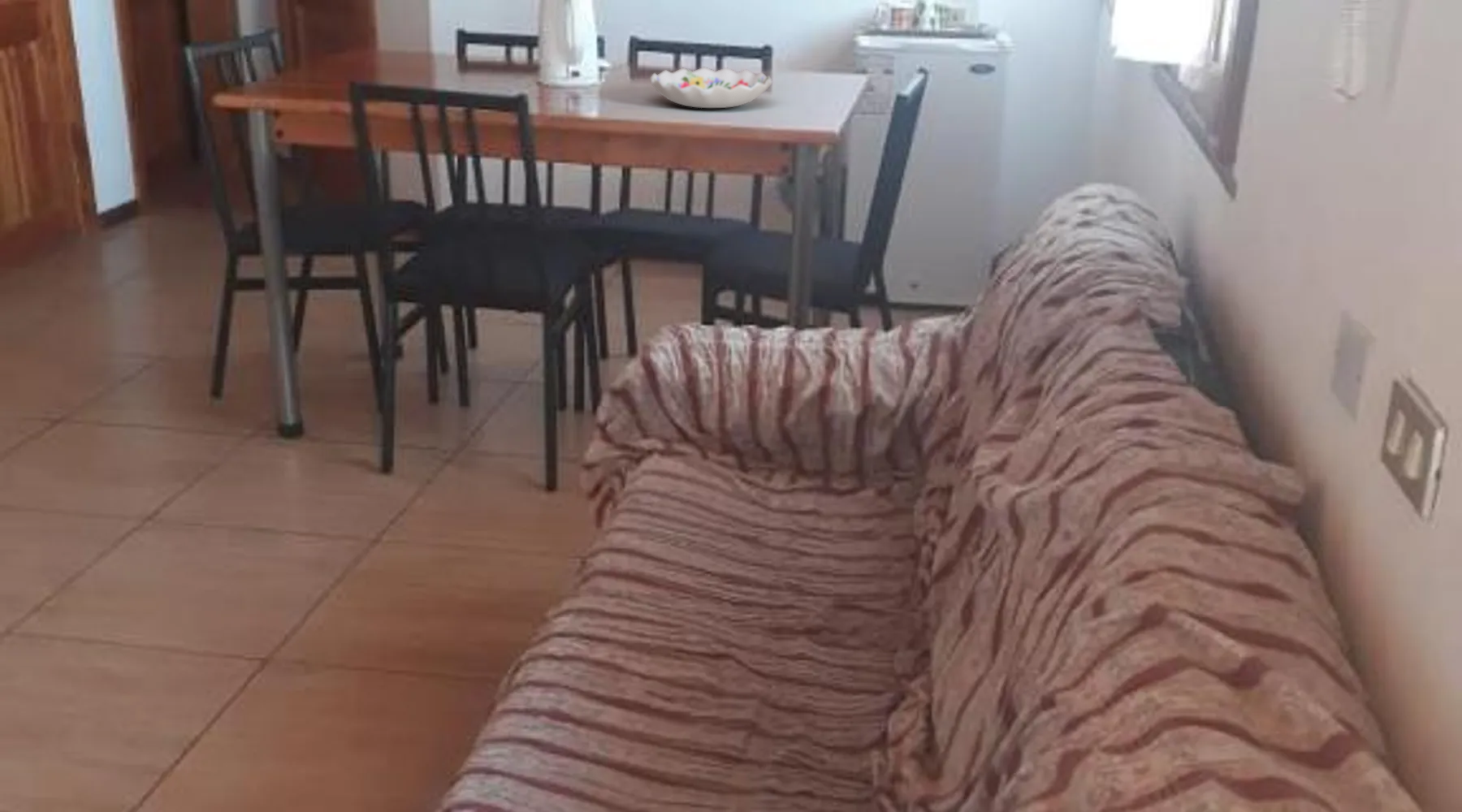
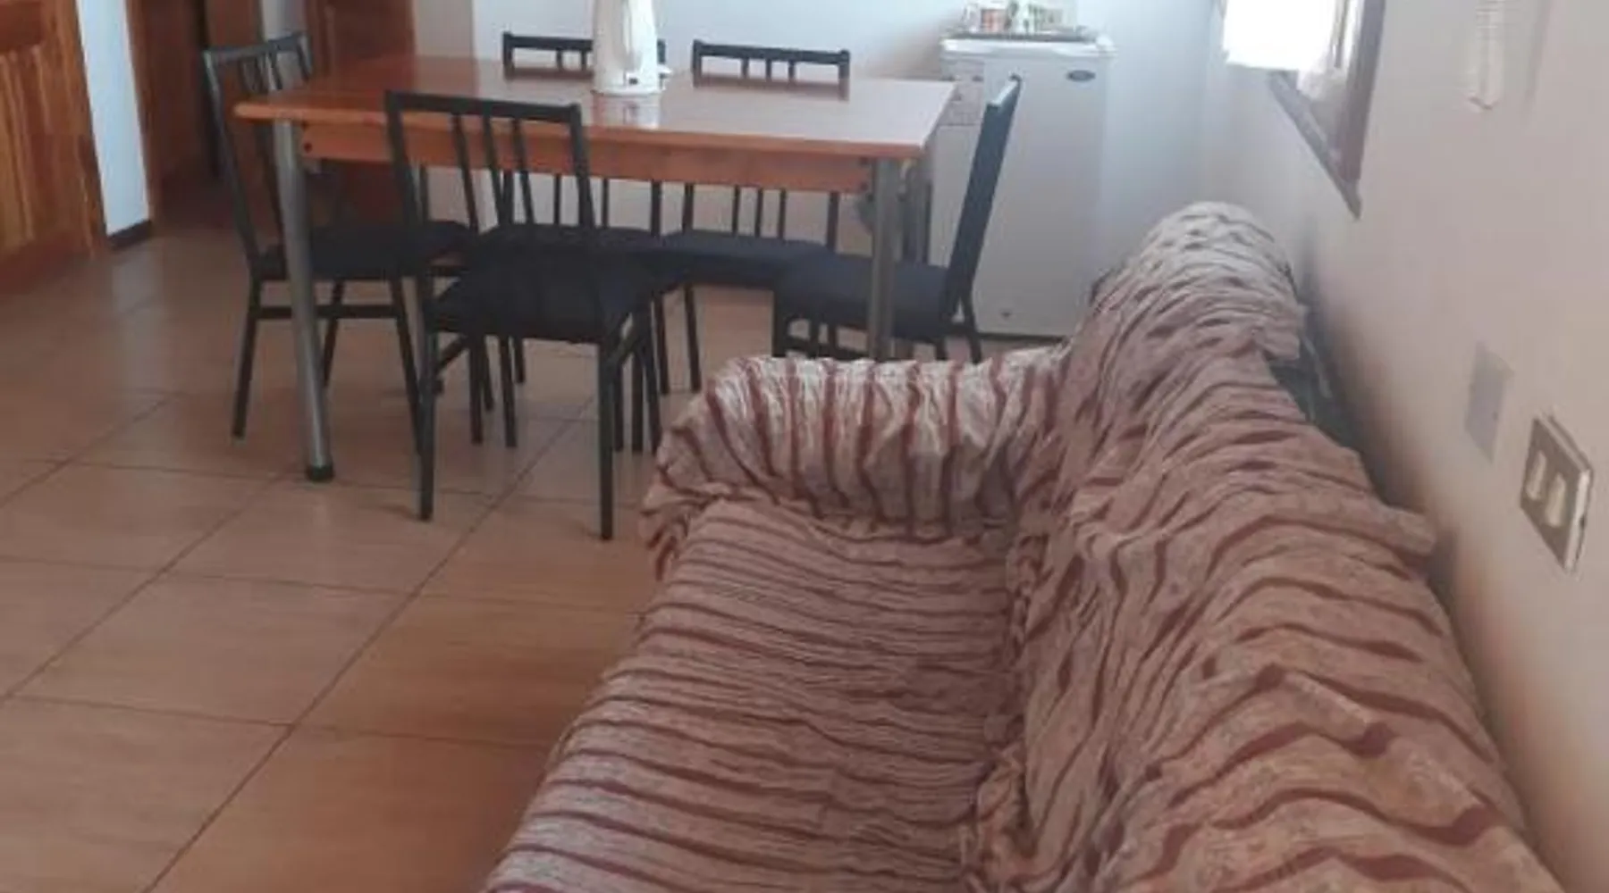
- decorative bowl [649,67,773,109]
